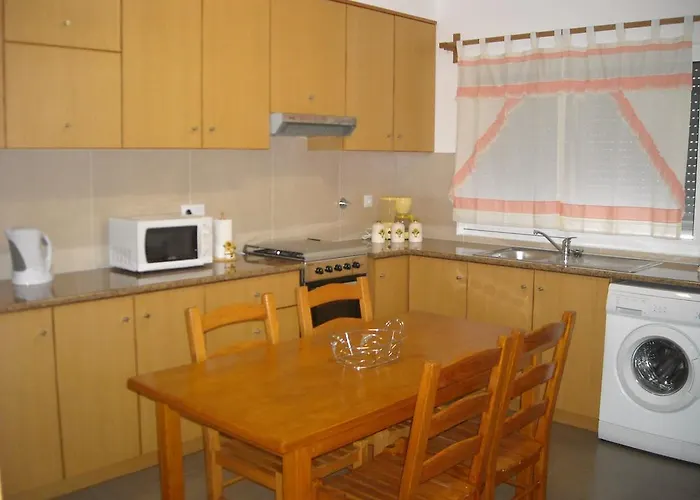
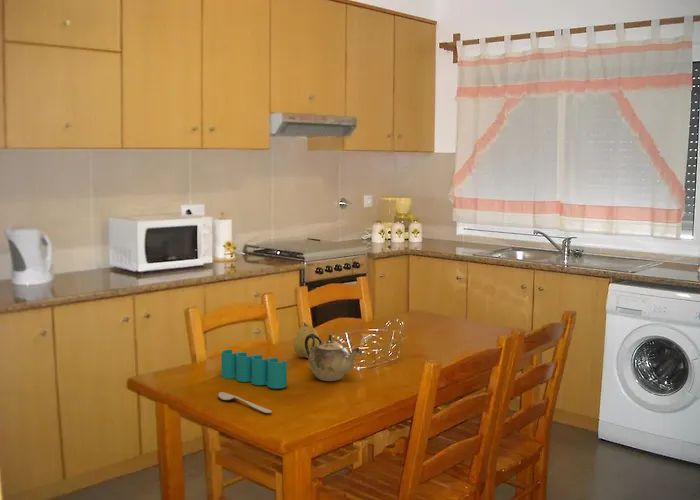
+ teapot [305,333,363,382]
+ spoon [217,391,273,414]
+ pen holder [220,349,288,389]
+ fruit [293,321,319,359]
